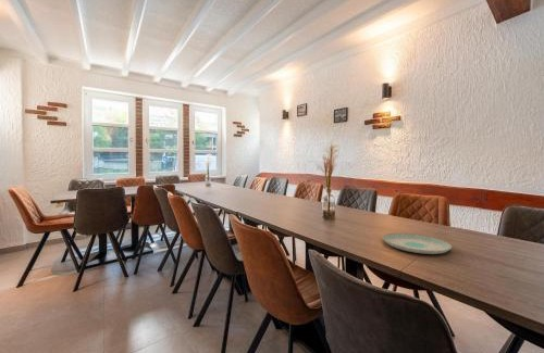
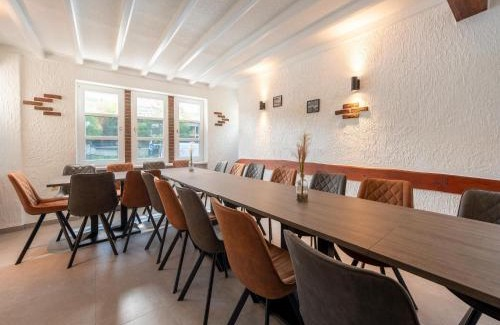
- plate [382,232,453,255]
